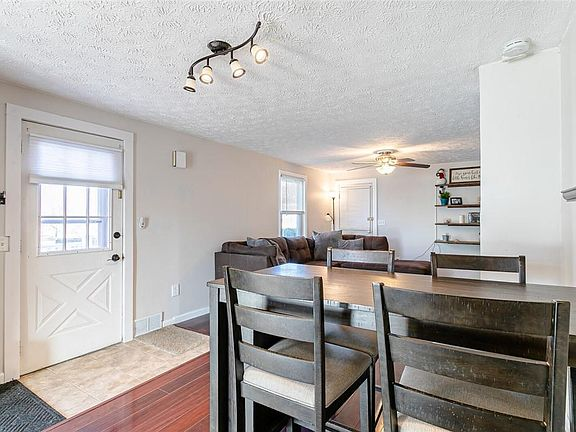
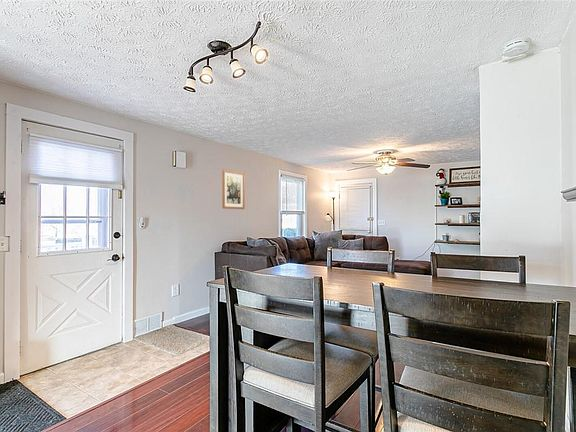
+ wall art [222,169,246,210]
